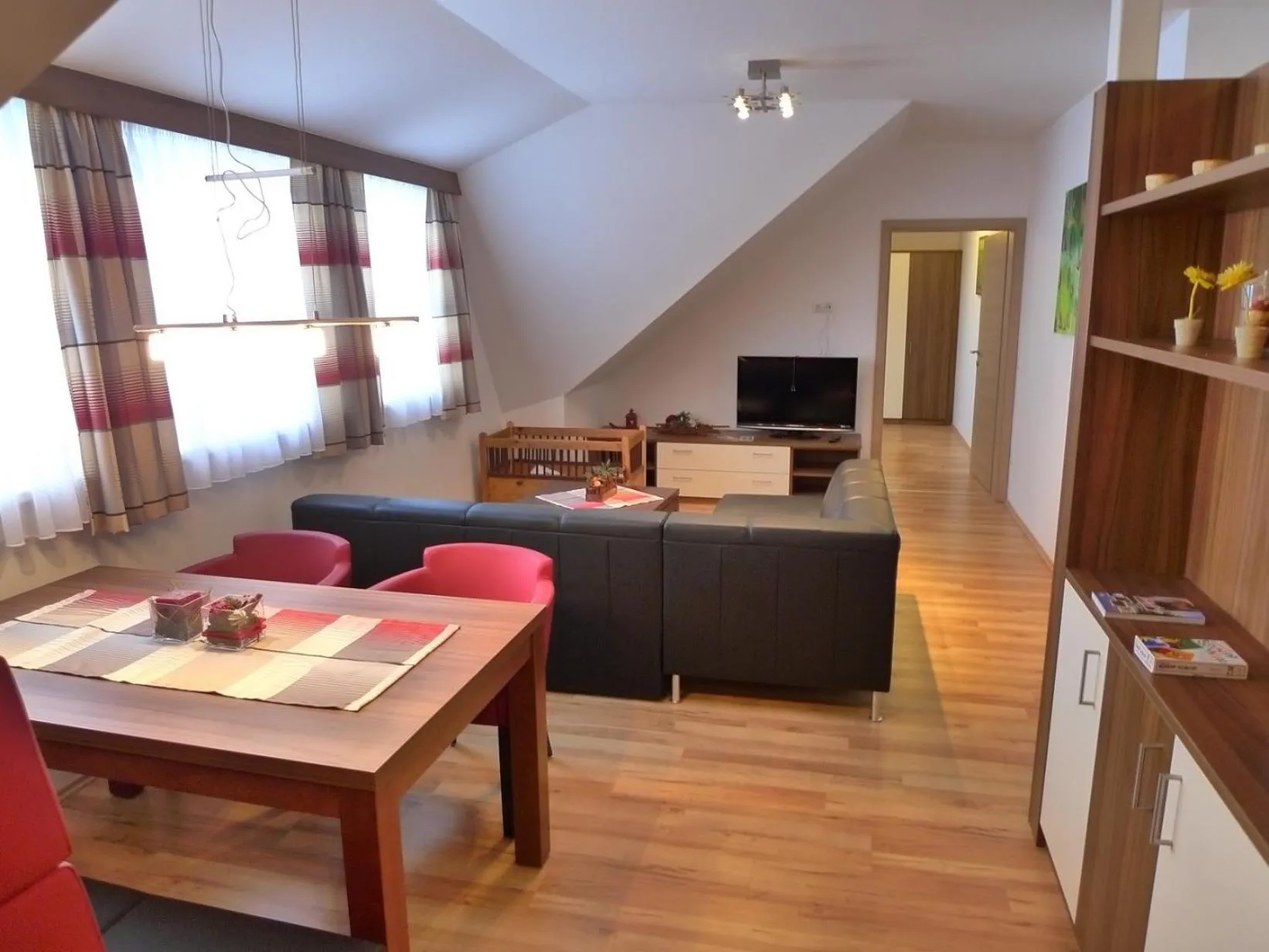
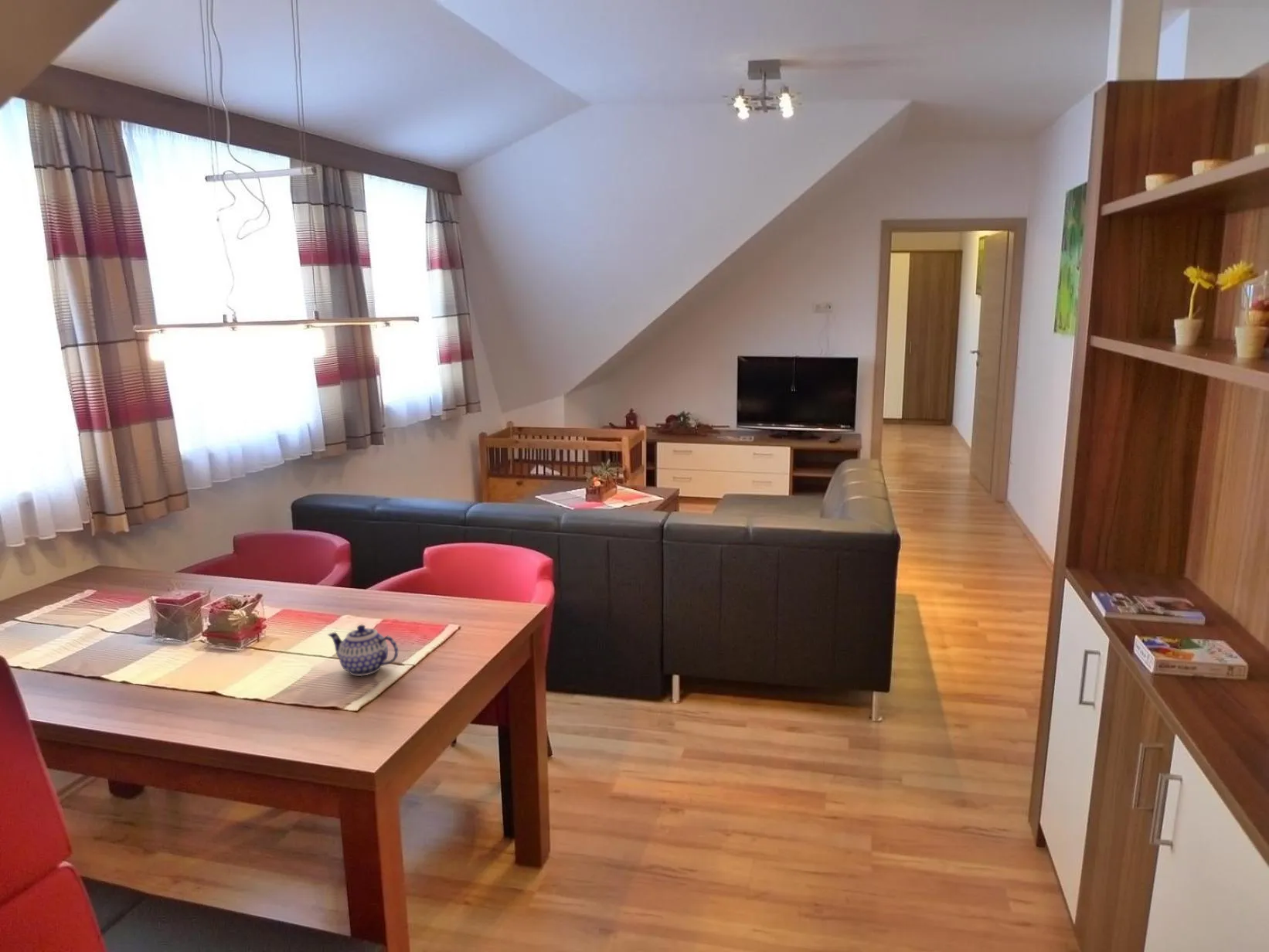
+ teapot [327,624,399,677]
